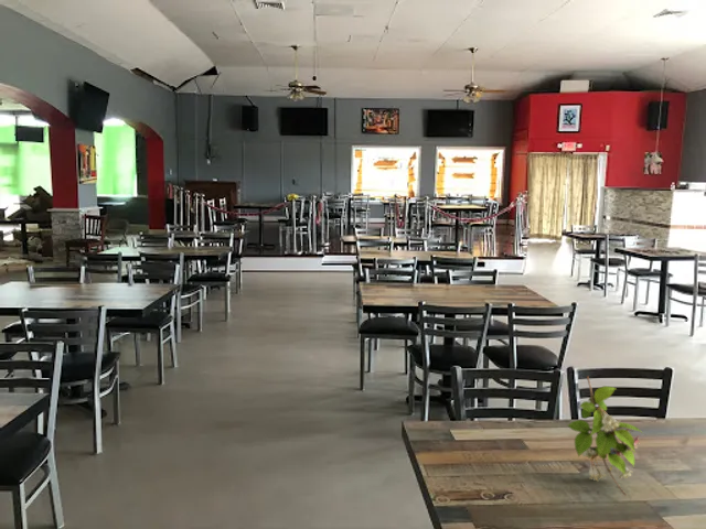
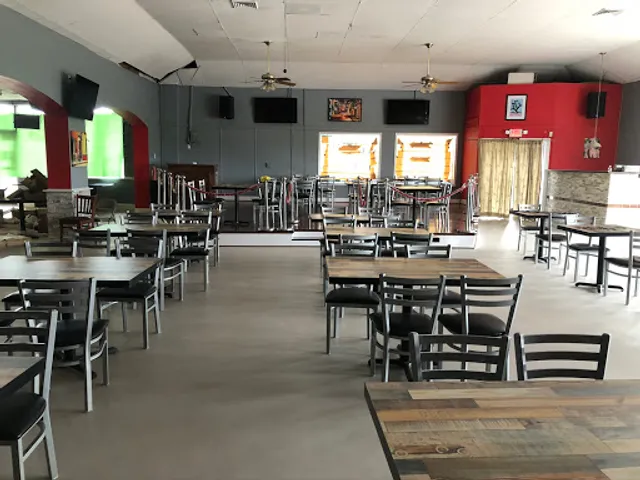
- plant [567,375,648,497]
